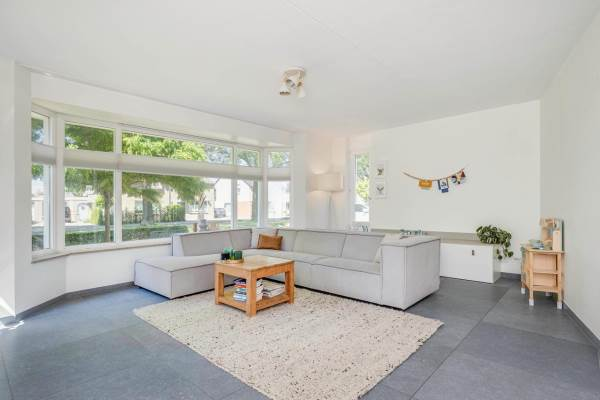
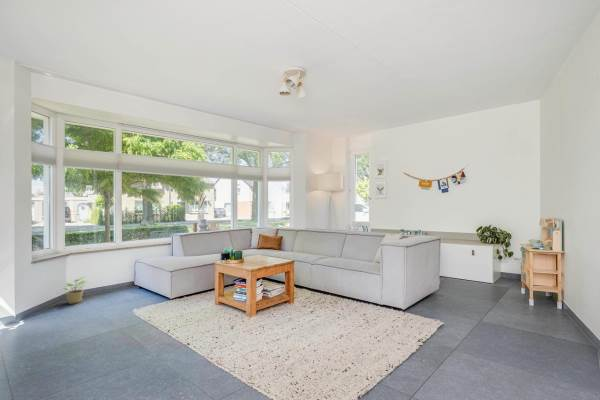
+ potted plant [62,276,87,305]
